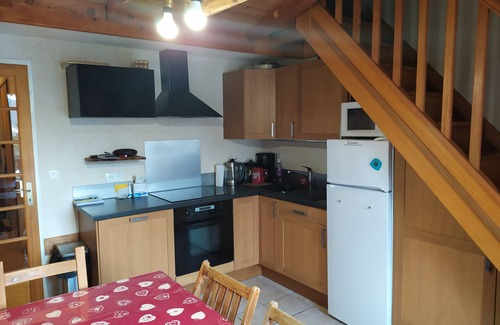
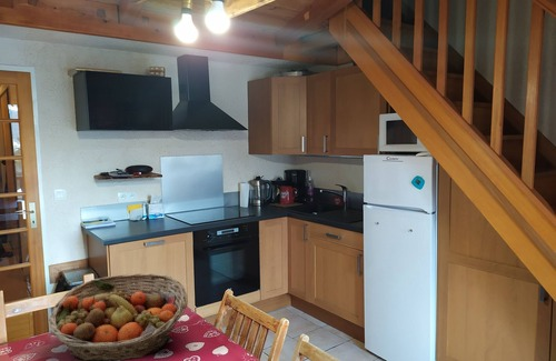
+ fruit basket [47,272,189,361]
